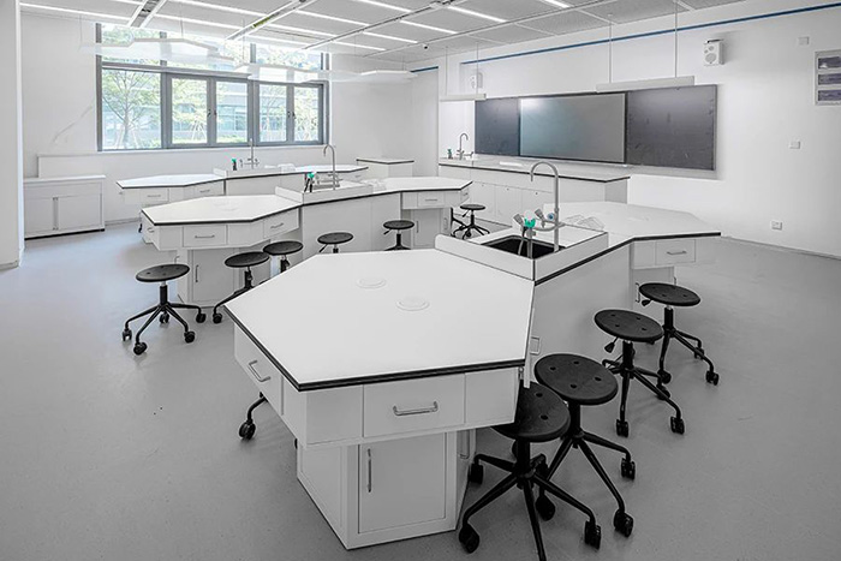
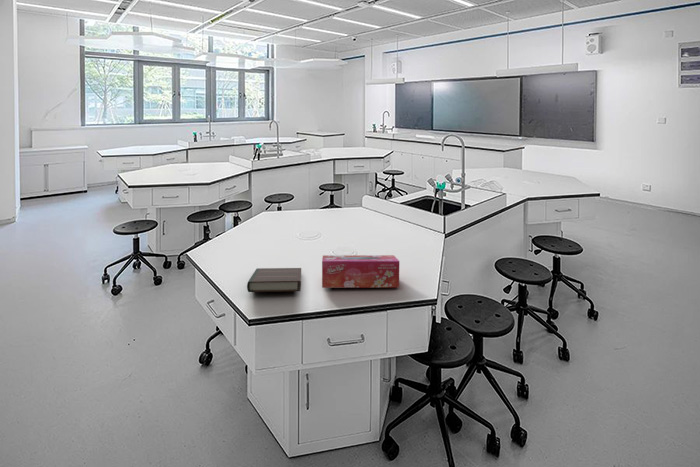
+ book [246,267,302,293]
+ tissue box [321,254,400,289]
